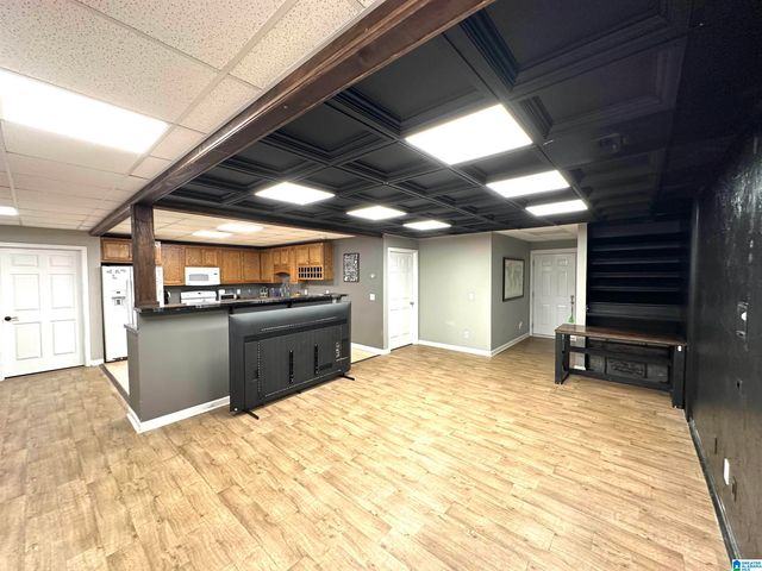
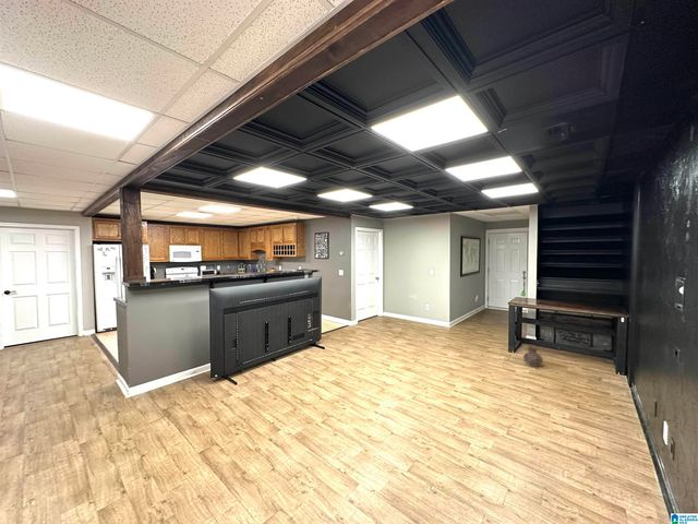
+ ceramic jug [522,345,544,368]
